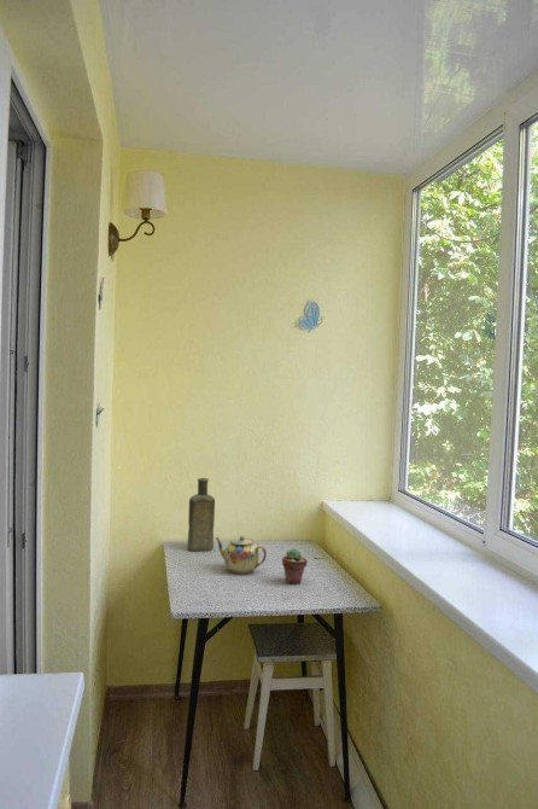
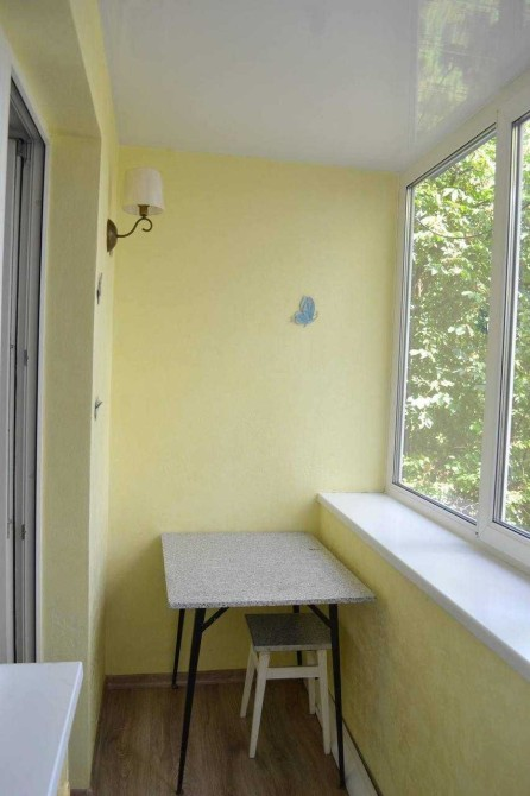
- teapot [215,535,268,575]
- bottle [187,477,216,552]
- potted succulent [281,547,309,586]
